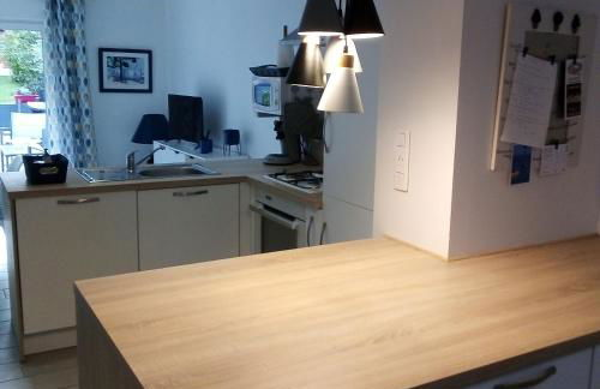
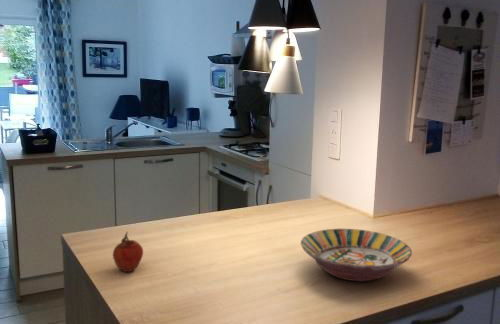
+ serving bowl [300,228,413,282]
+ fruit [112,231,144,273]
